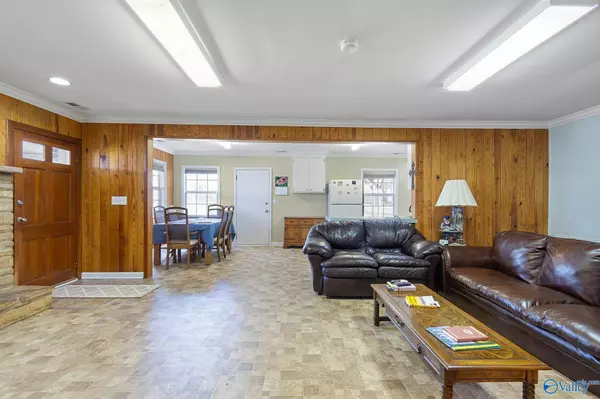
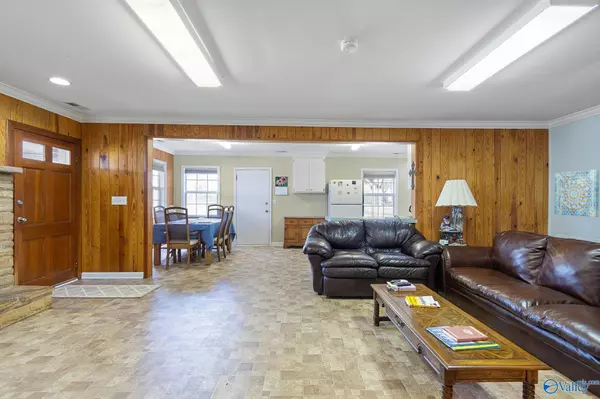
+ wall art [553,168,600,218]
